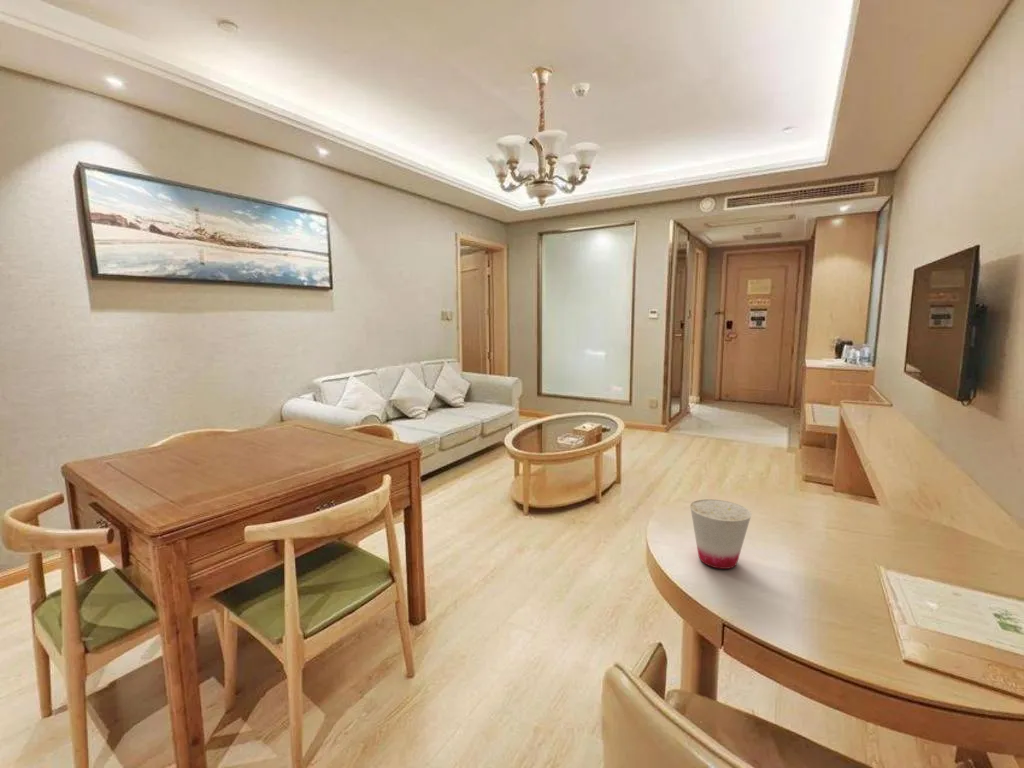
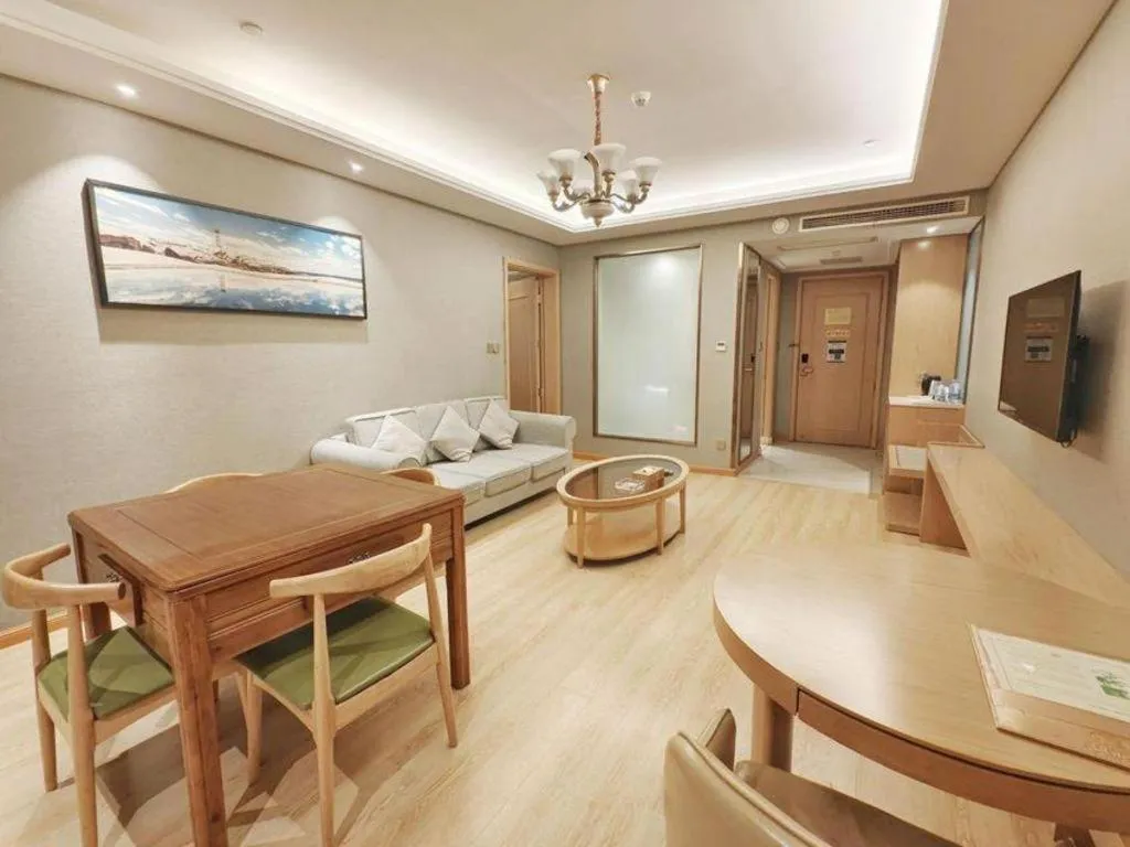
- cup [689,498,752,570]
